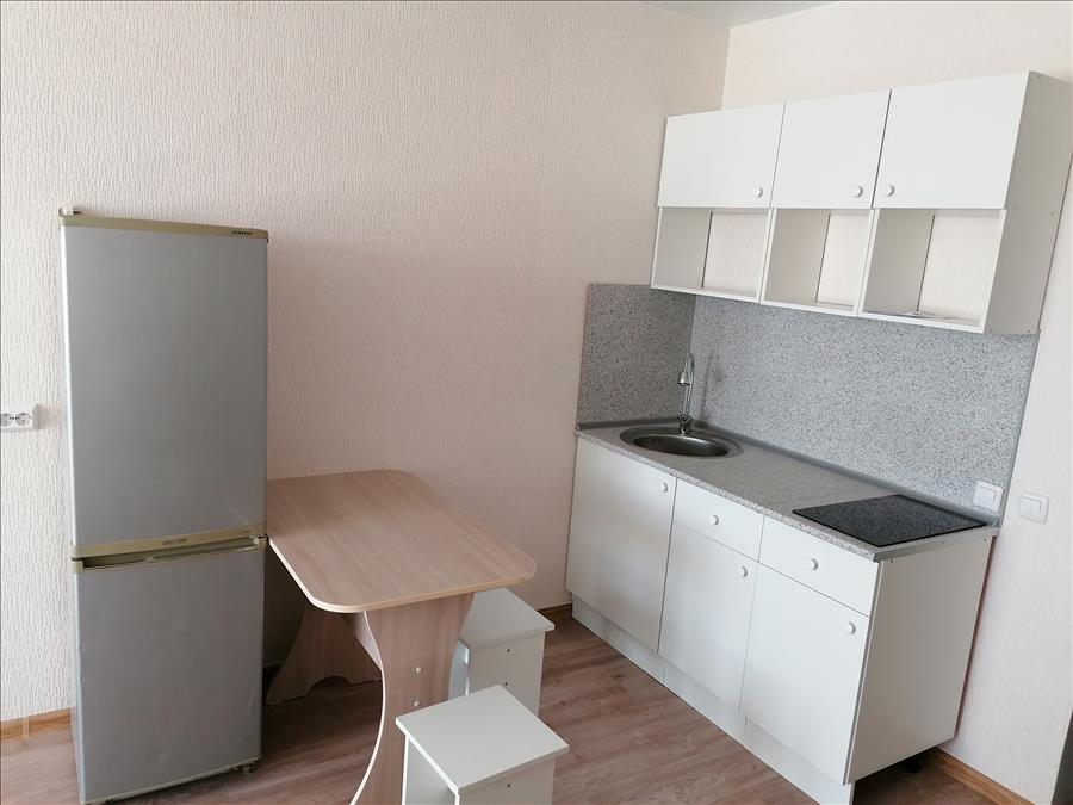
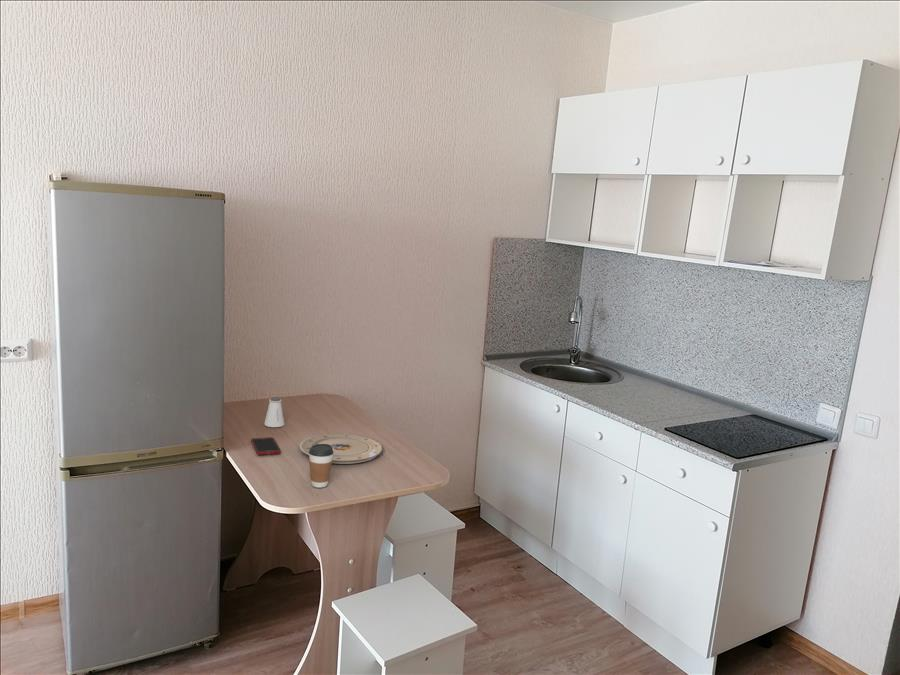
+ cell phone [250,436,282,456]
+ coffee cup [308,444,334,489]
+ saltshaker [263,396,285,428]
+ plate [299,433,384,465]
